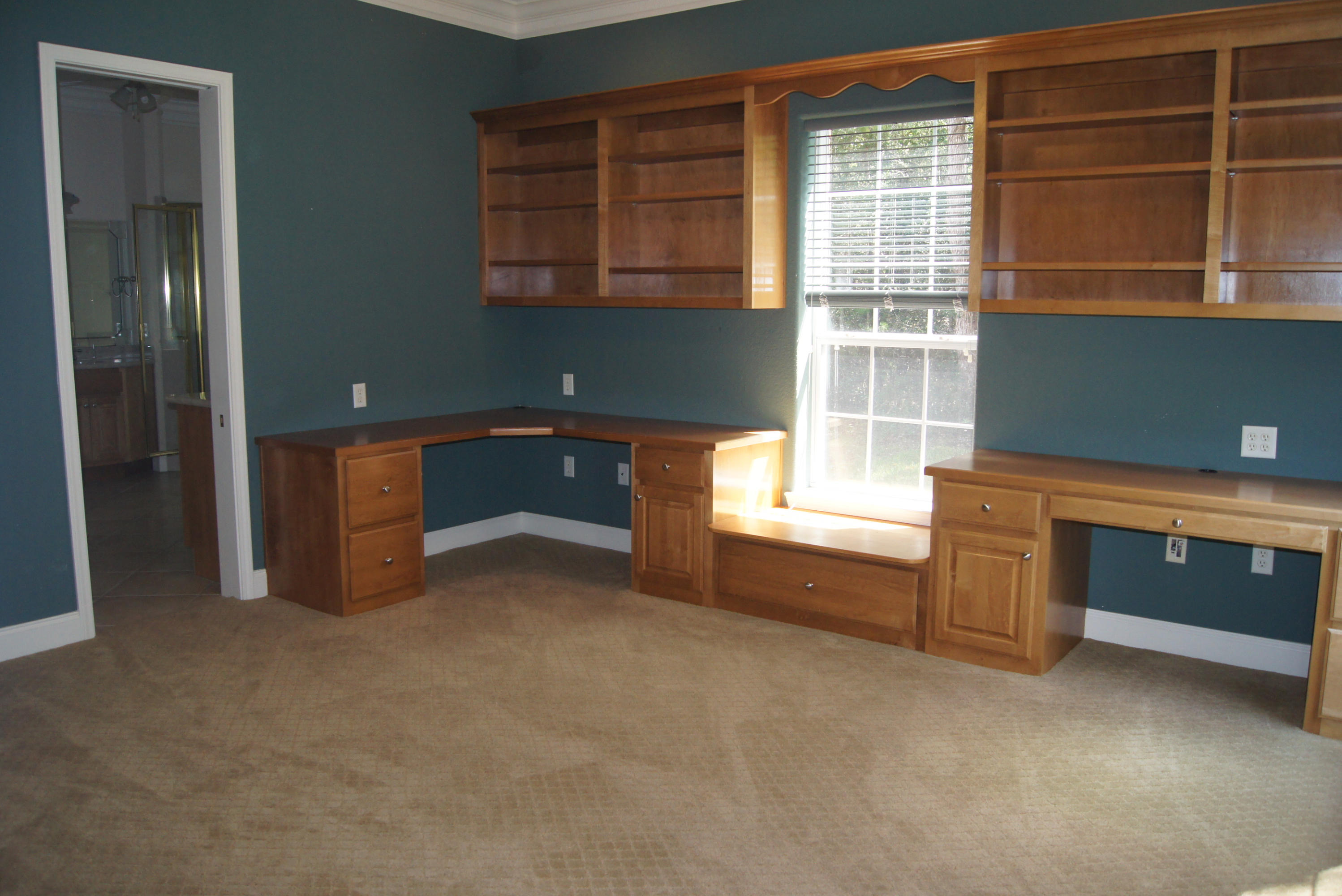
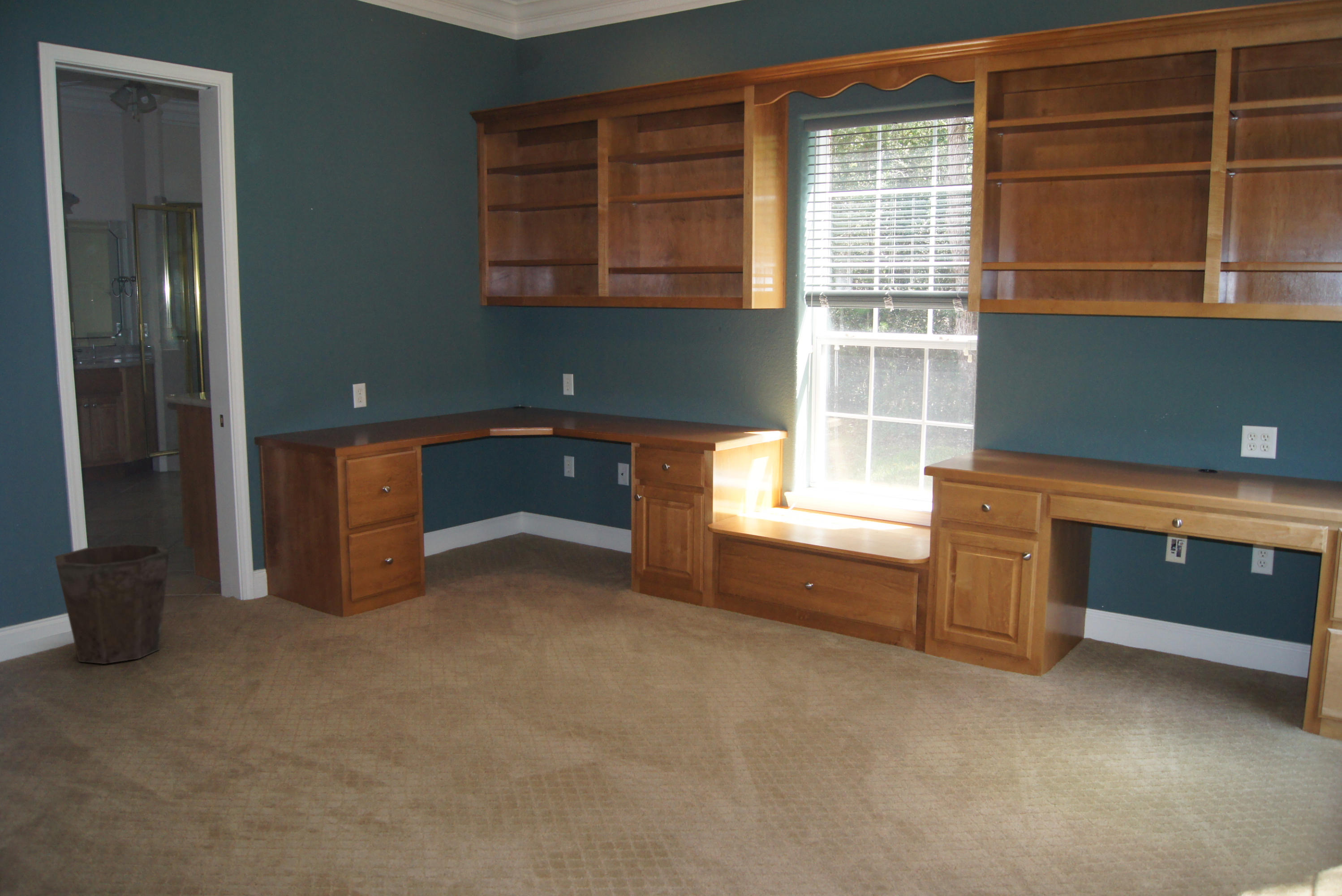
+ waste bin [55,543,170,664]
